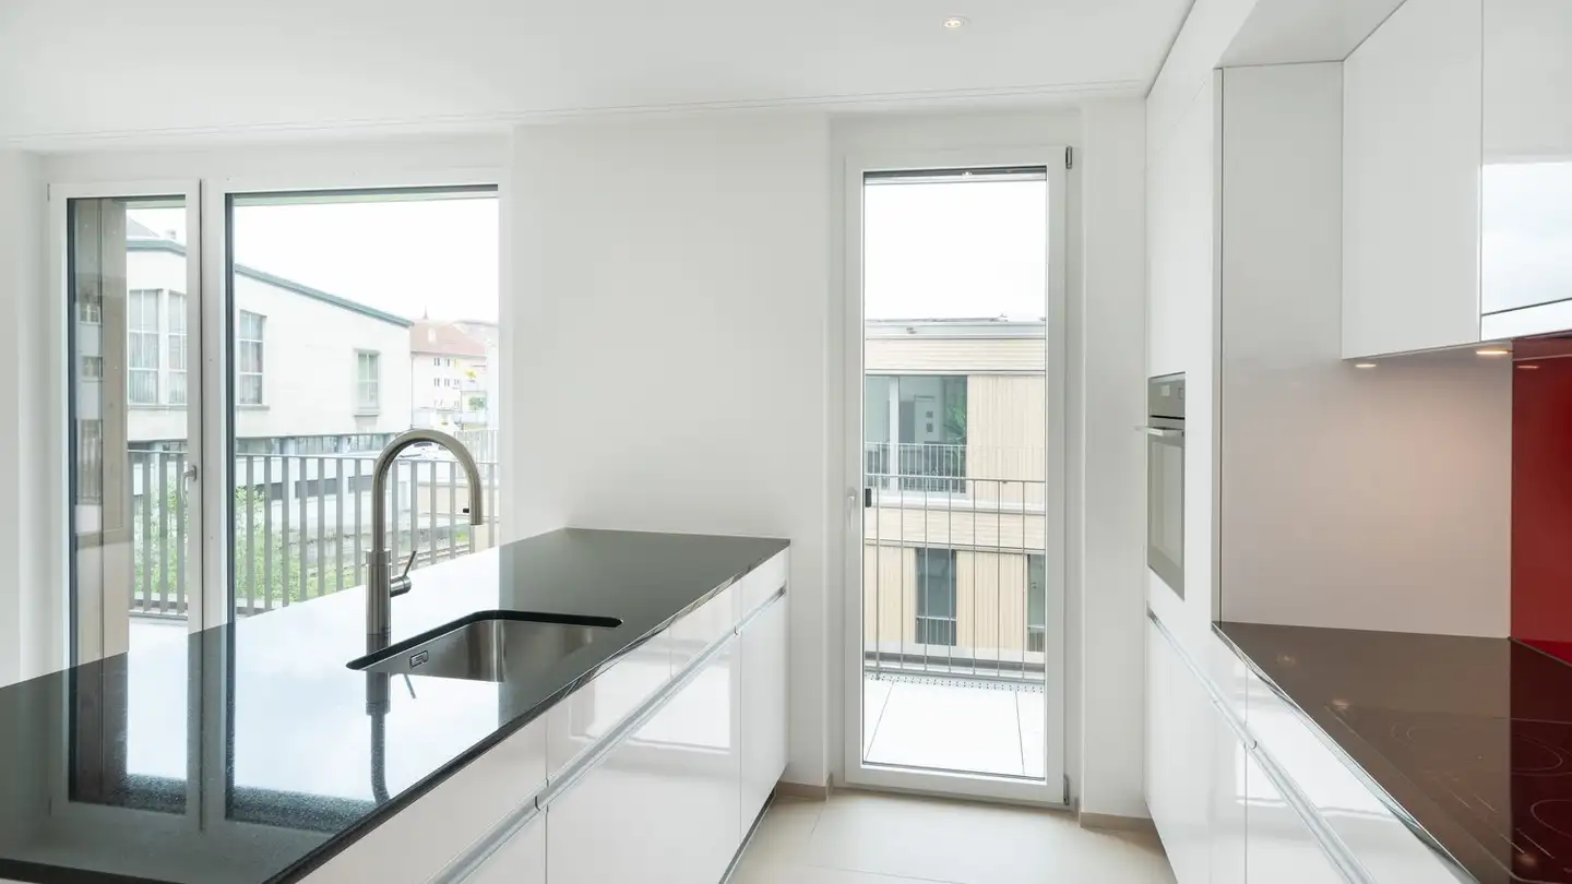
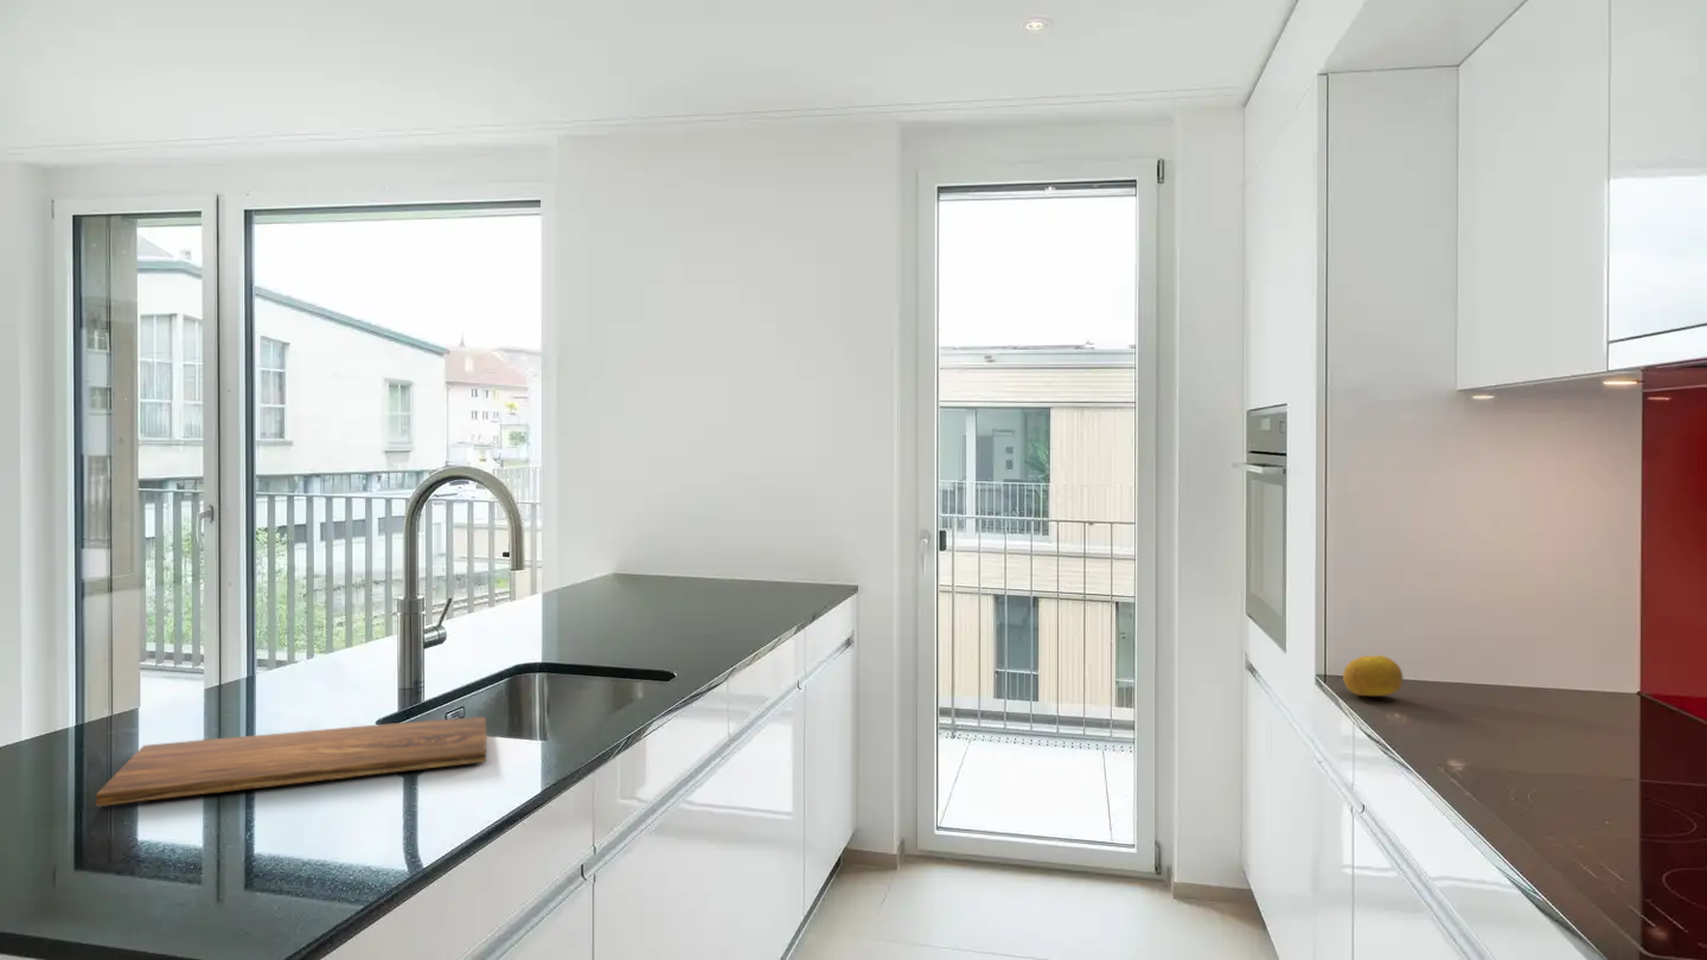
+ cutting board [95,716,487,807]
+ fruit [1342,654,1404,697]
